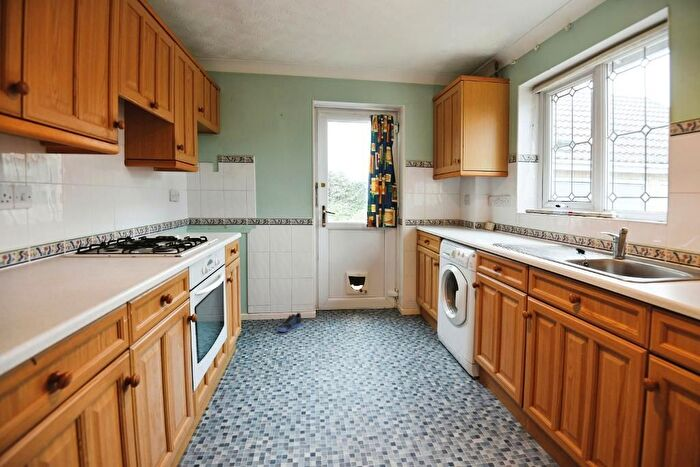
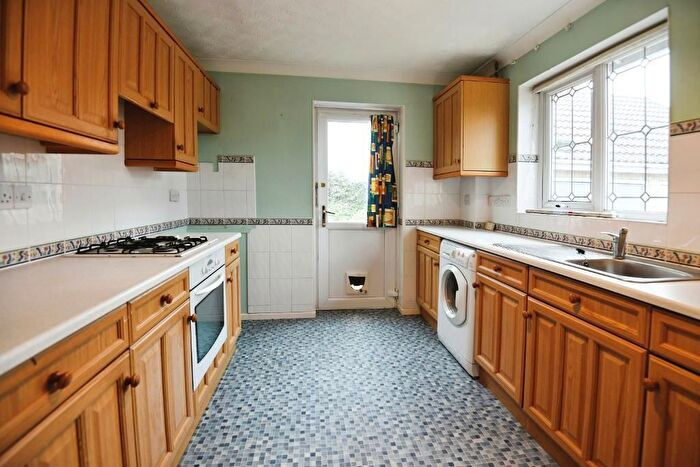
- sneaker [276,312,302,333]
